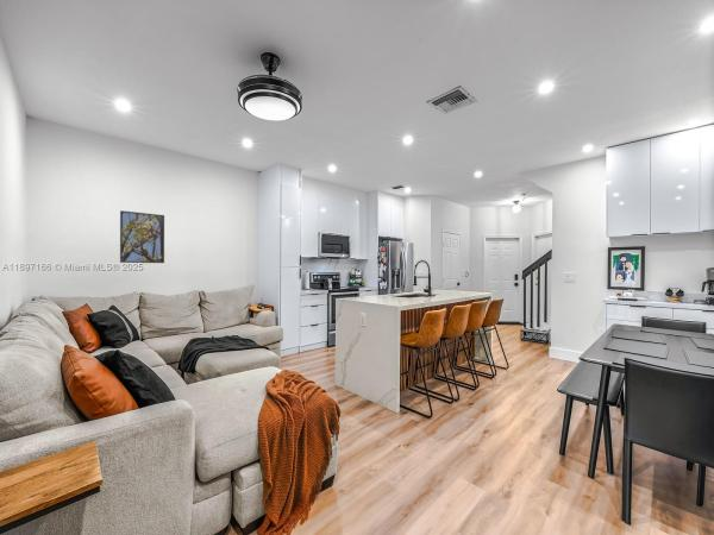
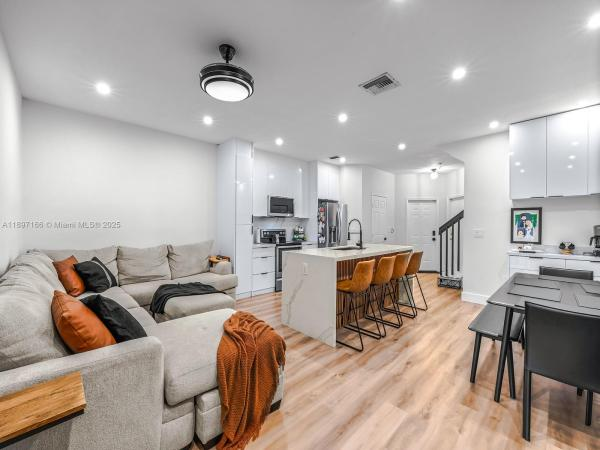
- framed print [119,209,165,264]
